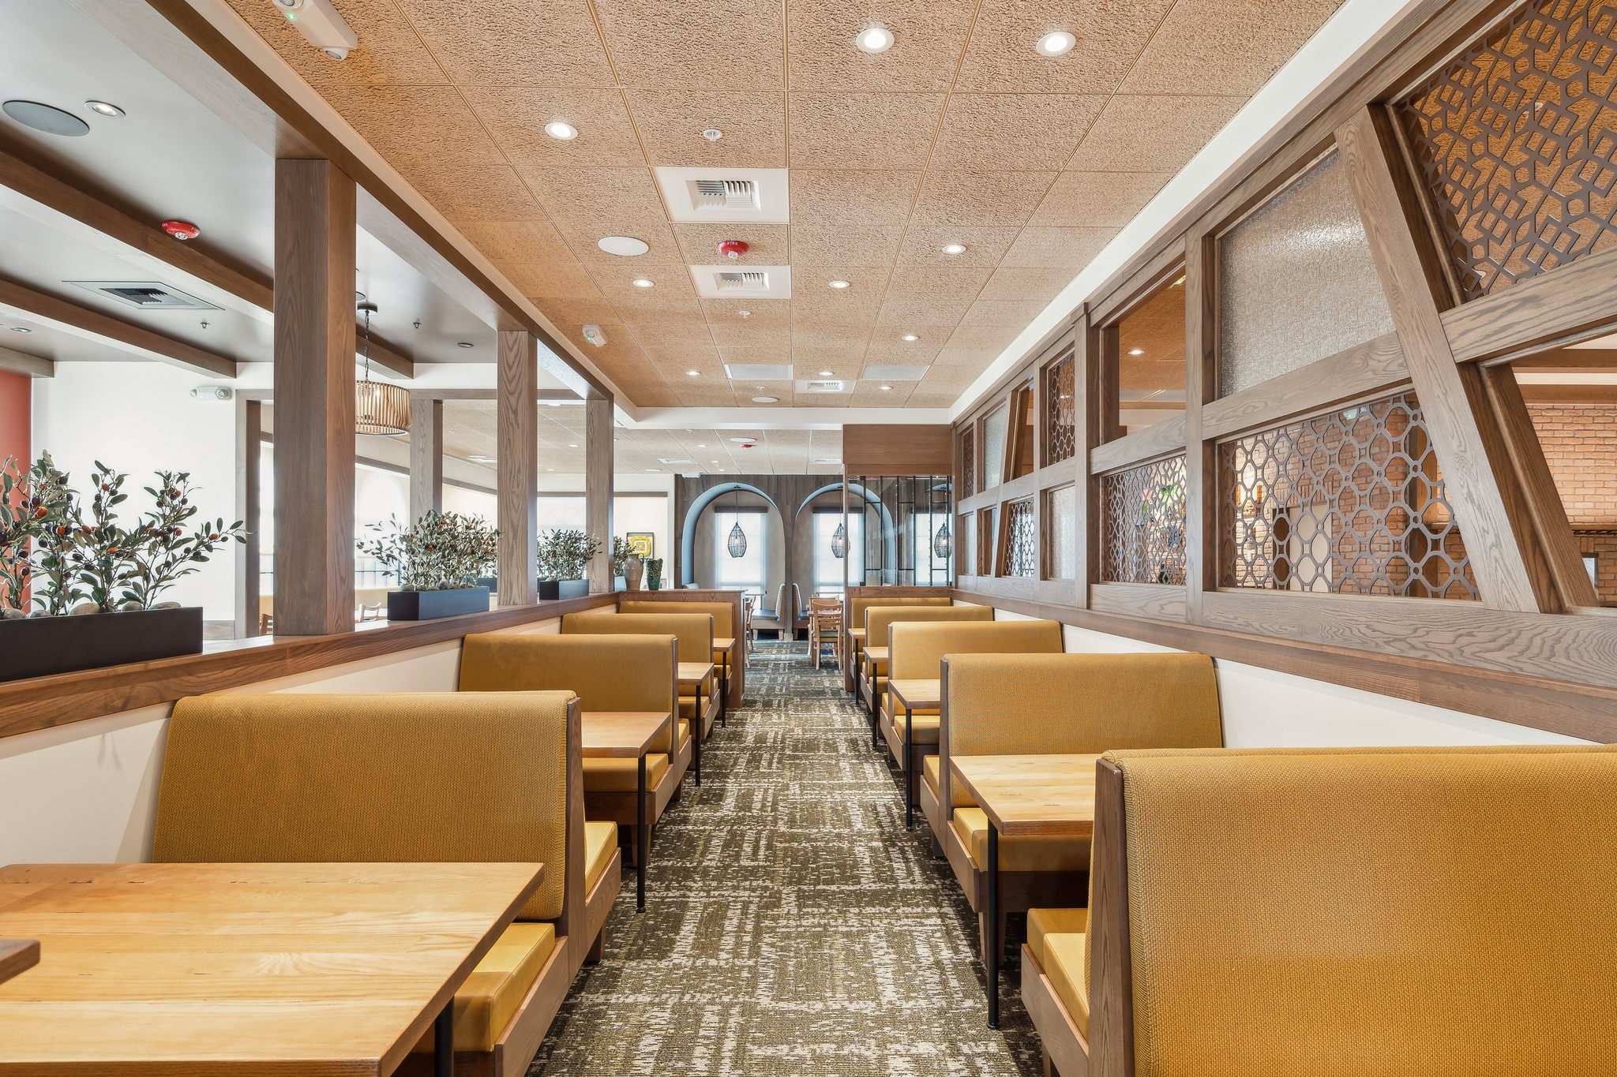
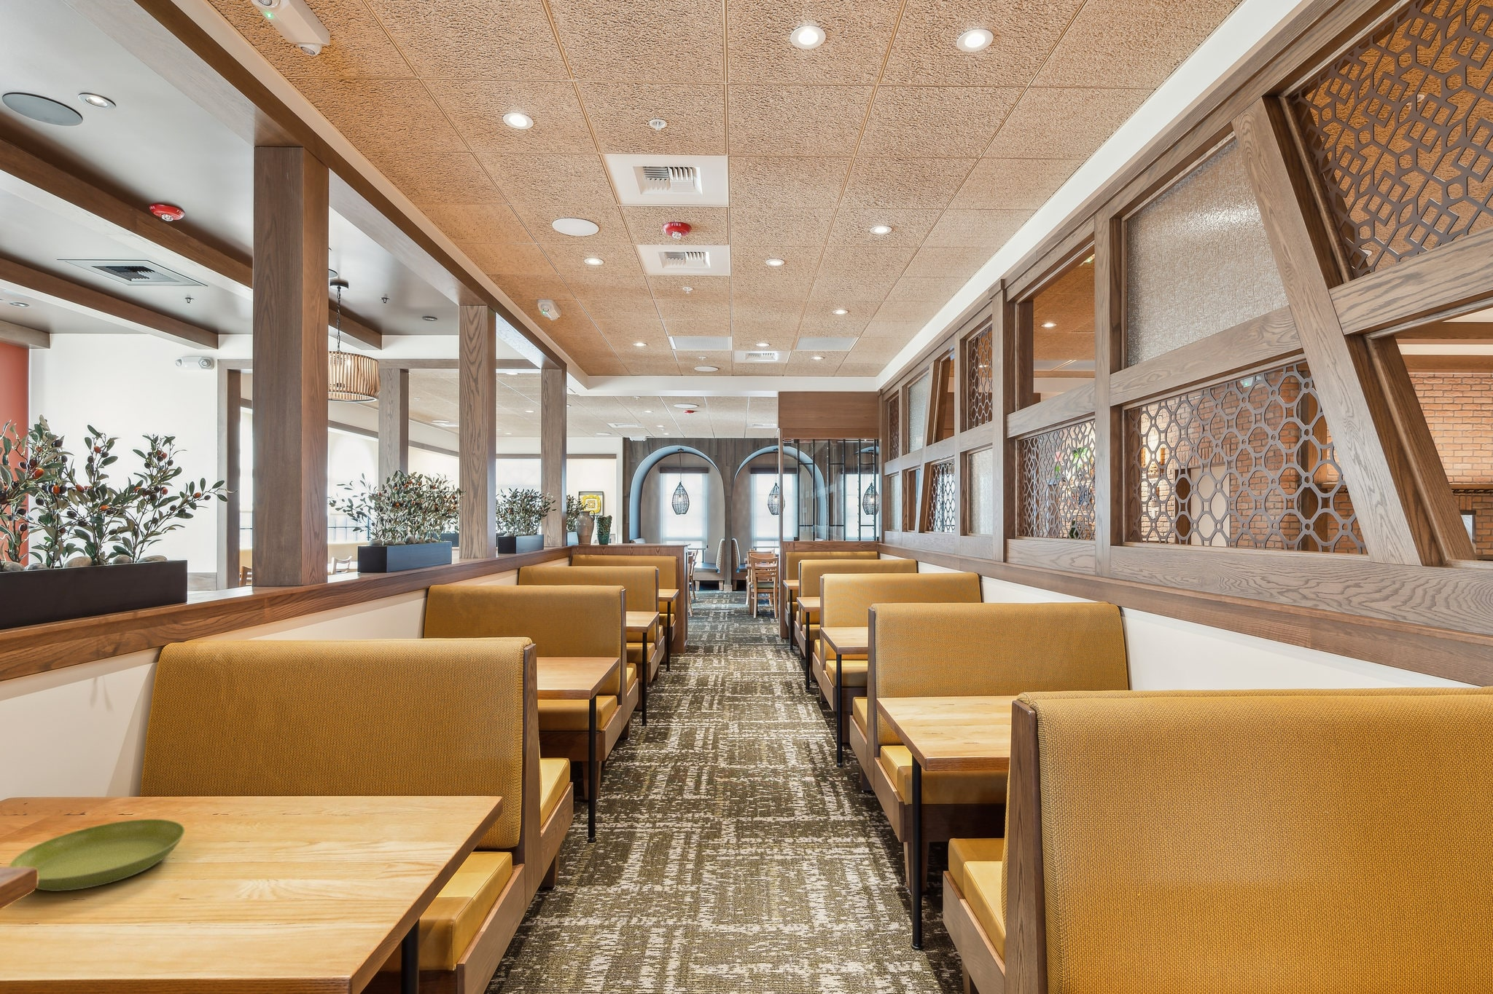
+ saucer [9,819,185,892]
